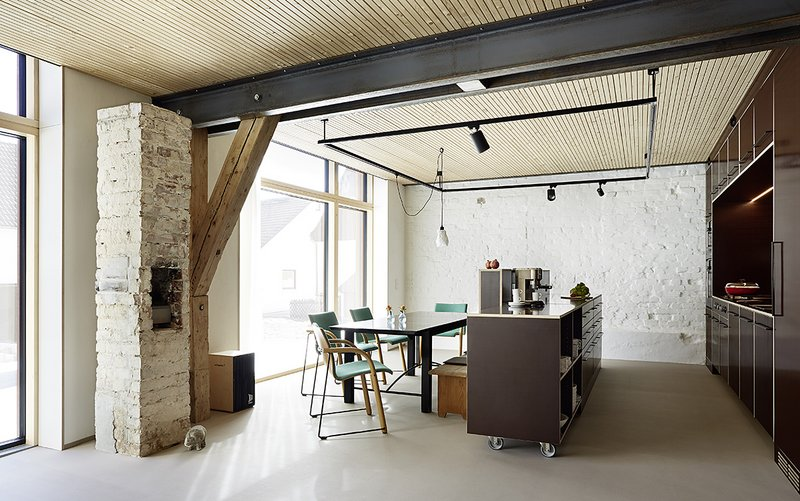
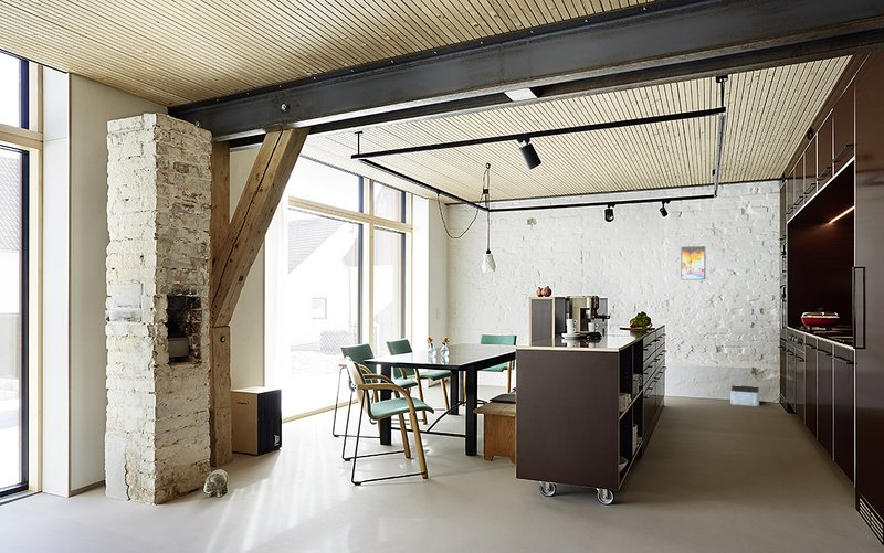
+ storage bin [729,384,760,407]
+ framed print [680,245,706,280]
